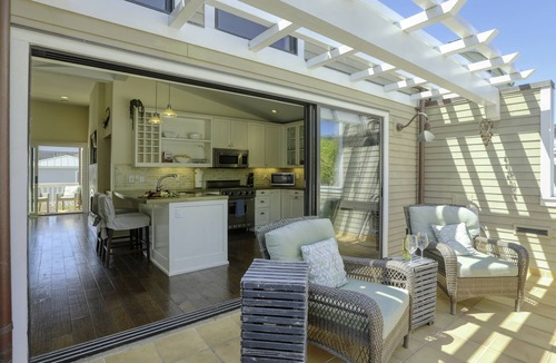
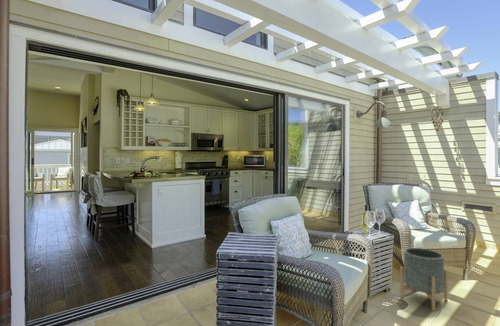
+ planter [399,247,448,312]
